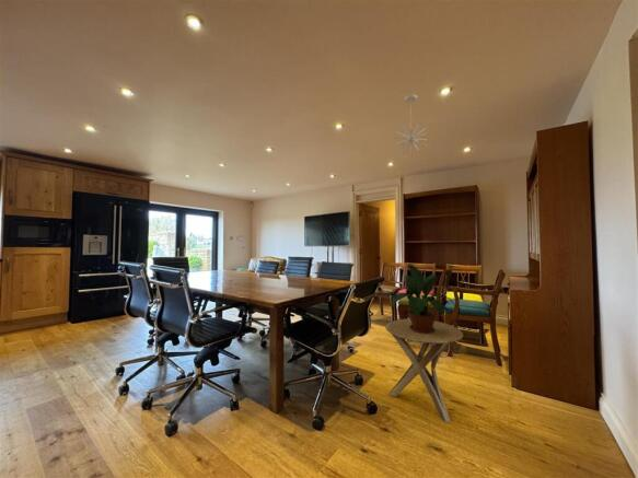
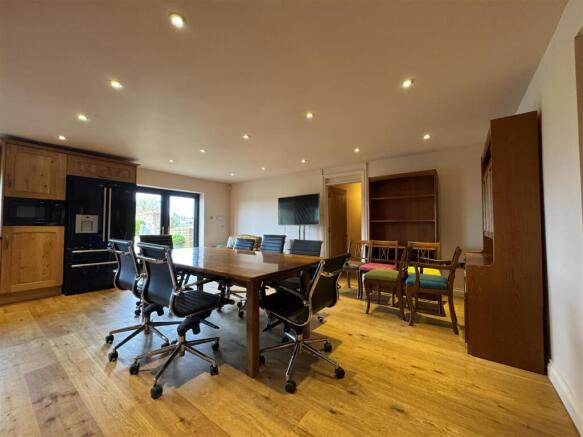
- potted plant [390,264,456,334]
- pendant light [394,93,429,158]
- side table [384,317,464,423]
